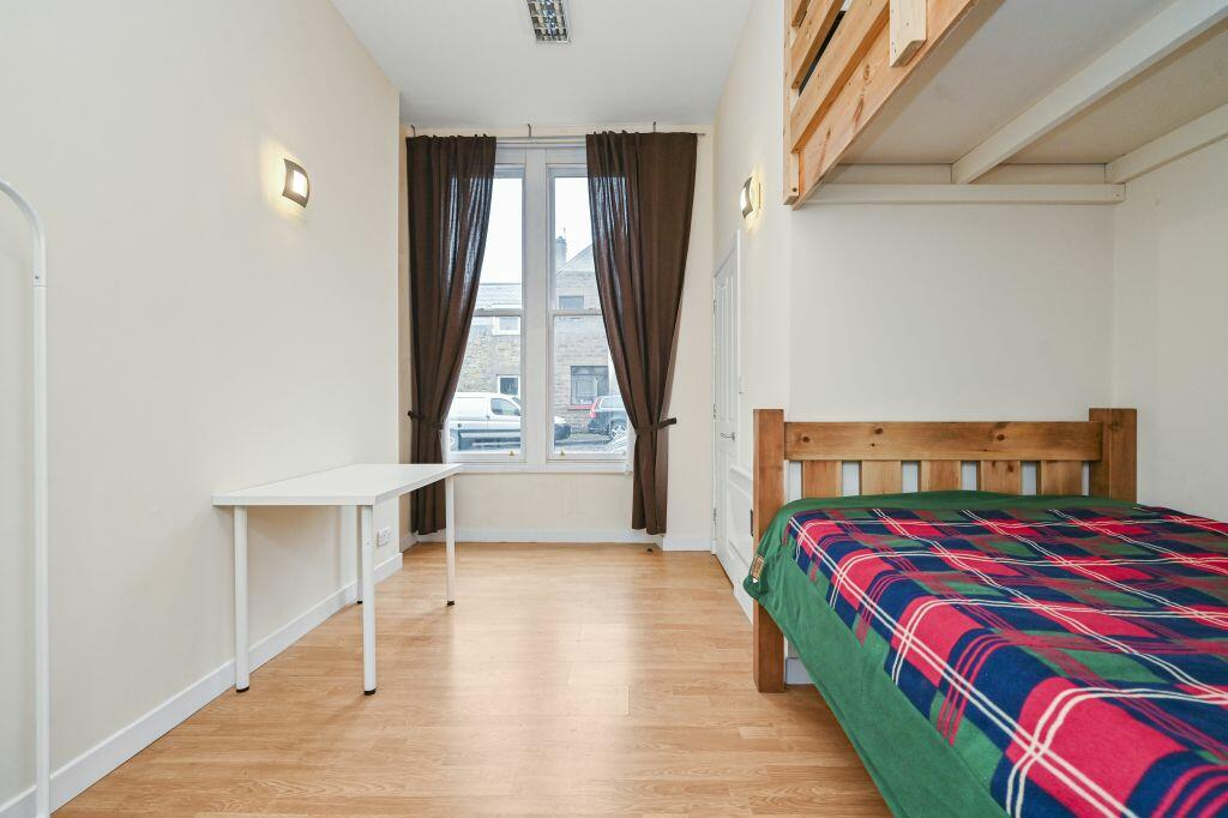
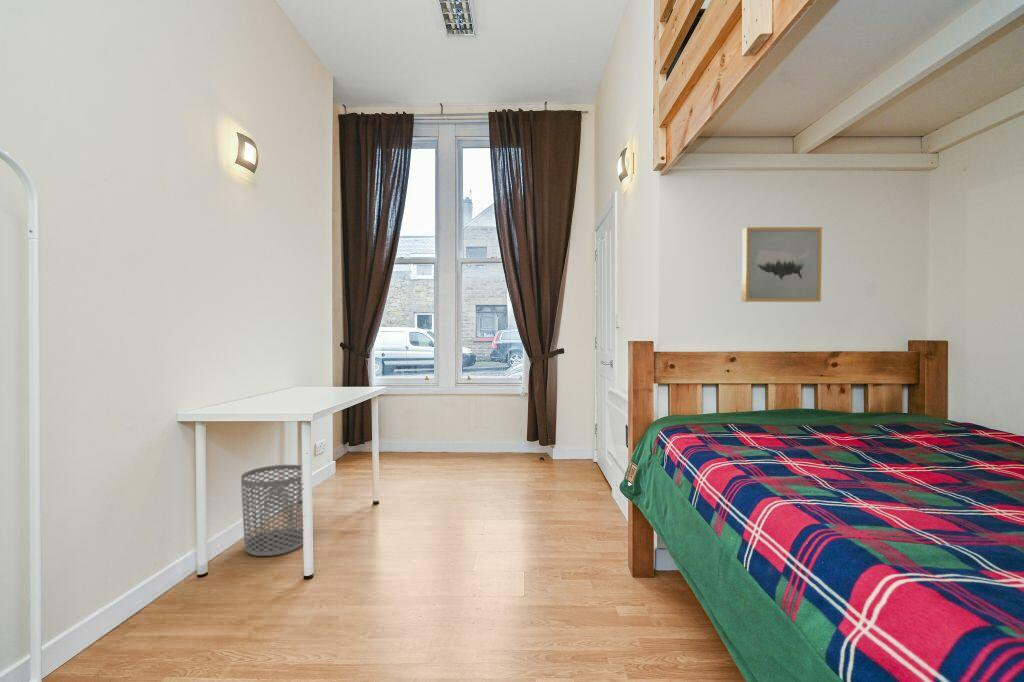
+ waste bin [240,464,304,557]
+ wall art [741,226,823,303]
